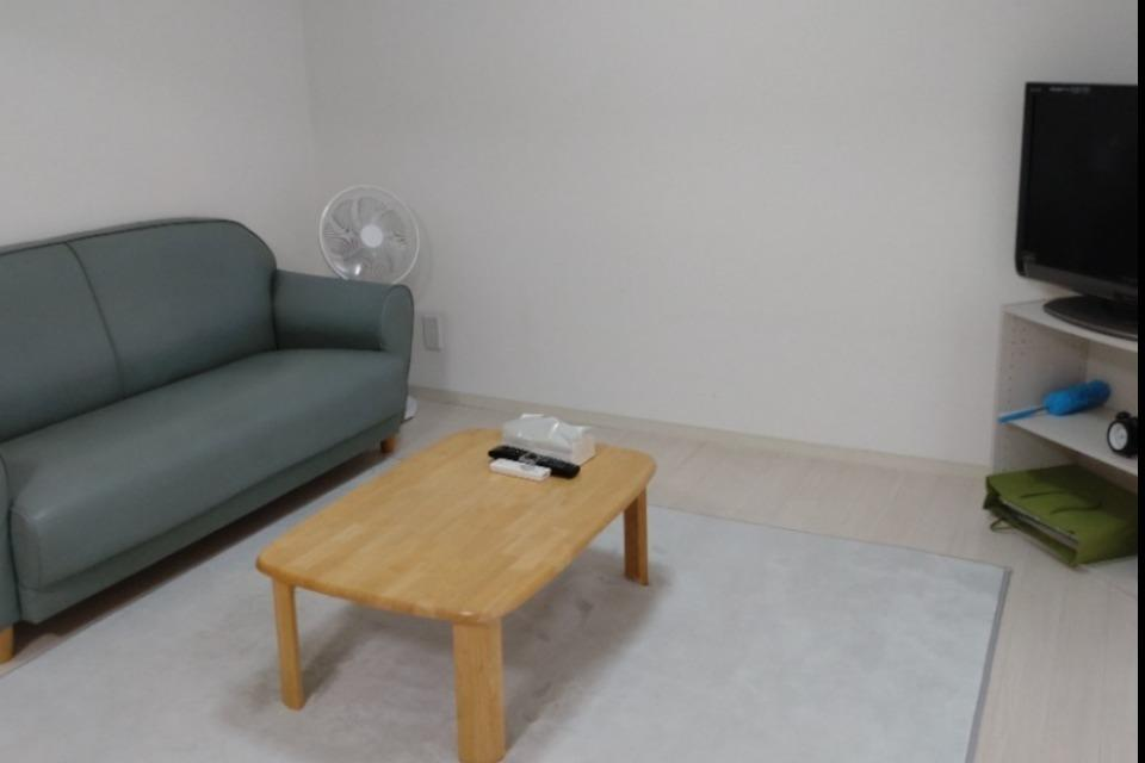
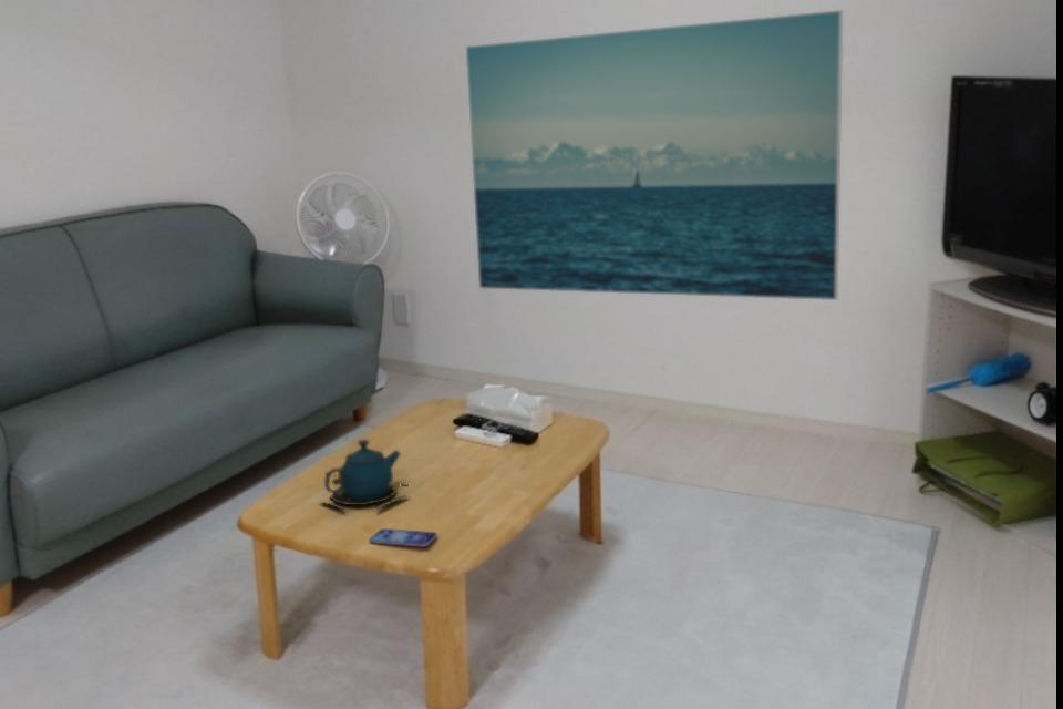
+ smartphone [369,527,438,548]
+ teapot [318,439,411,512]
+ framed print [465,9,844,301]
